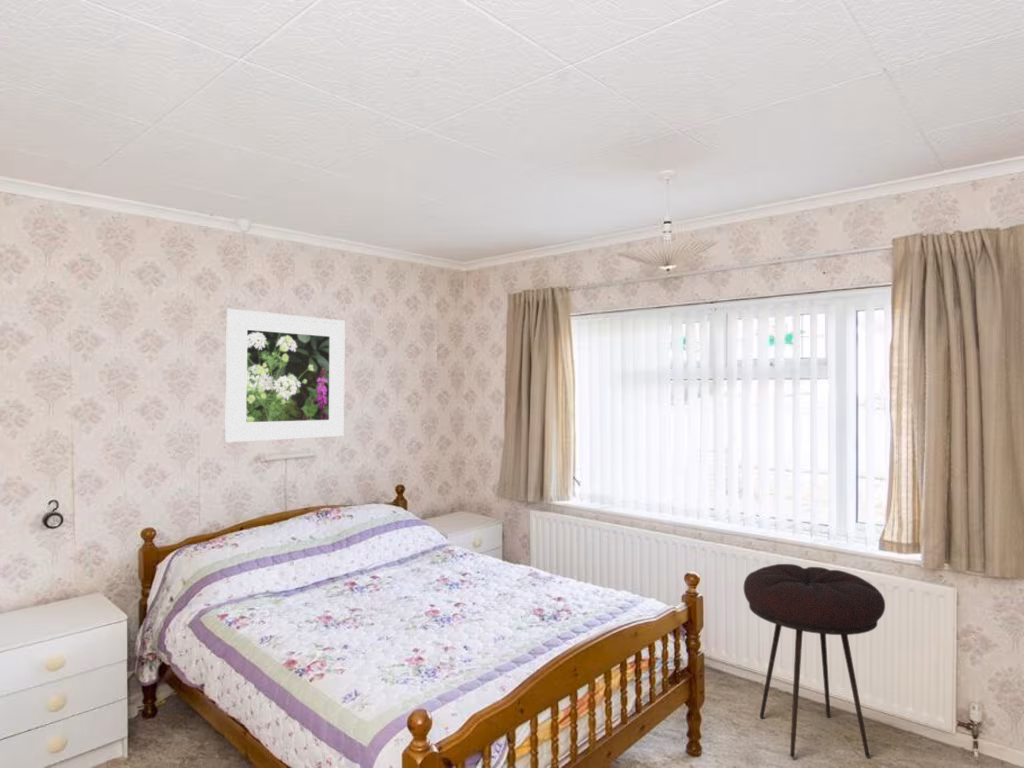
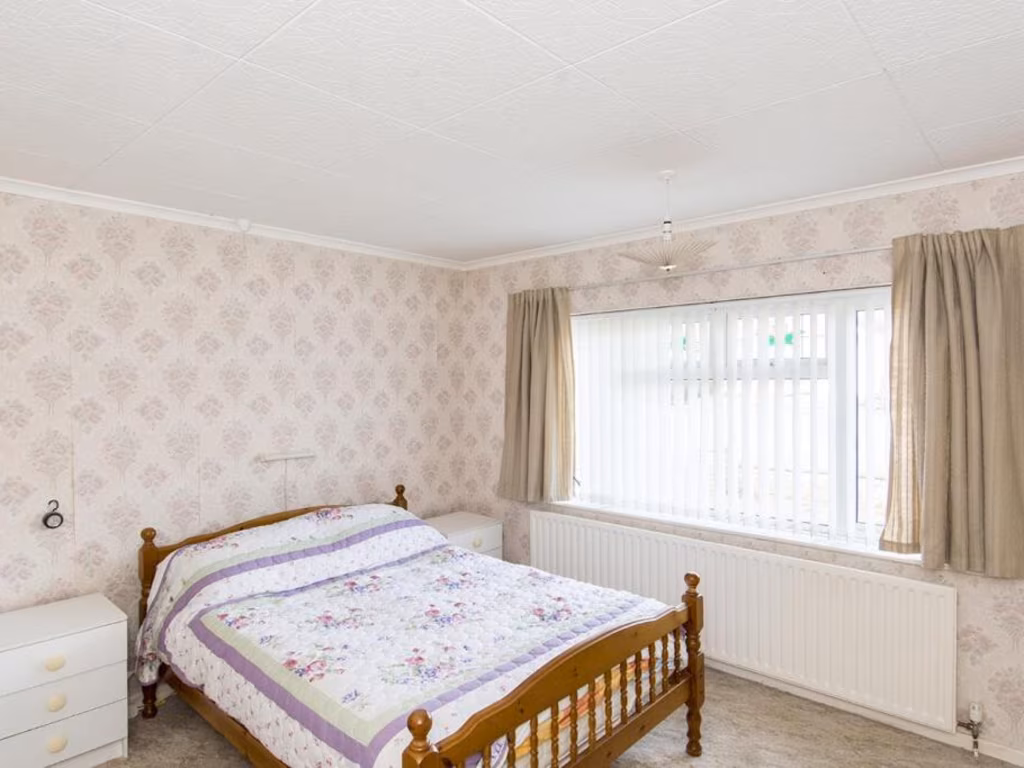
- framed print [224,308,346,443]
- stool [743,563,886,759]
